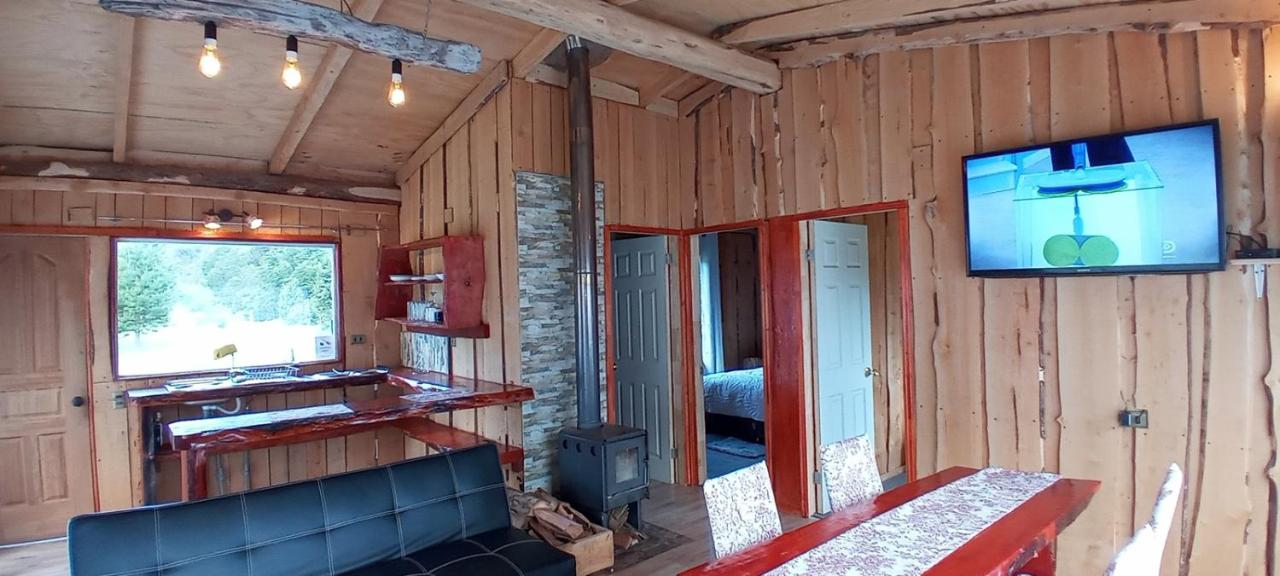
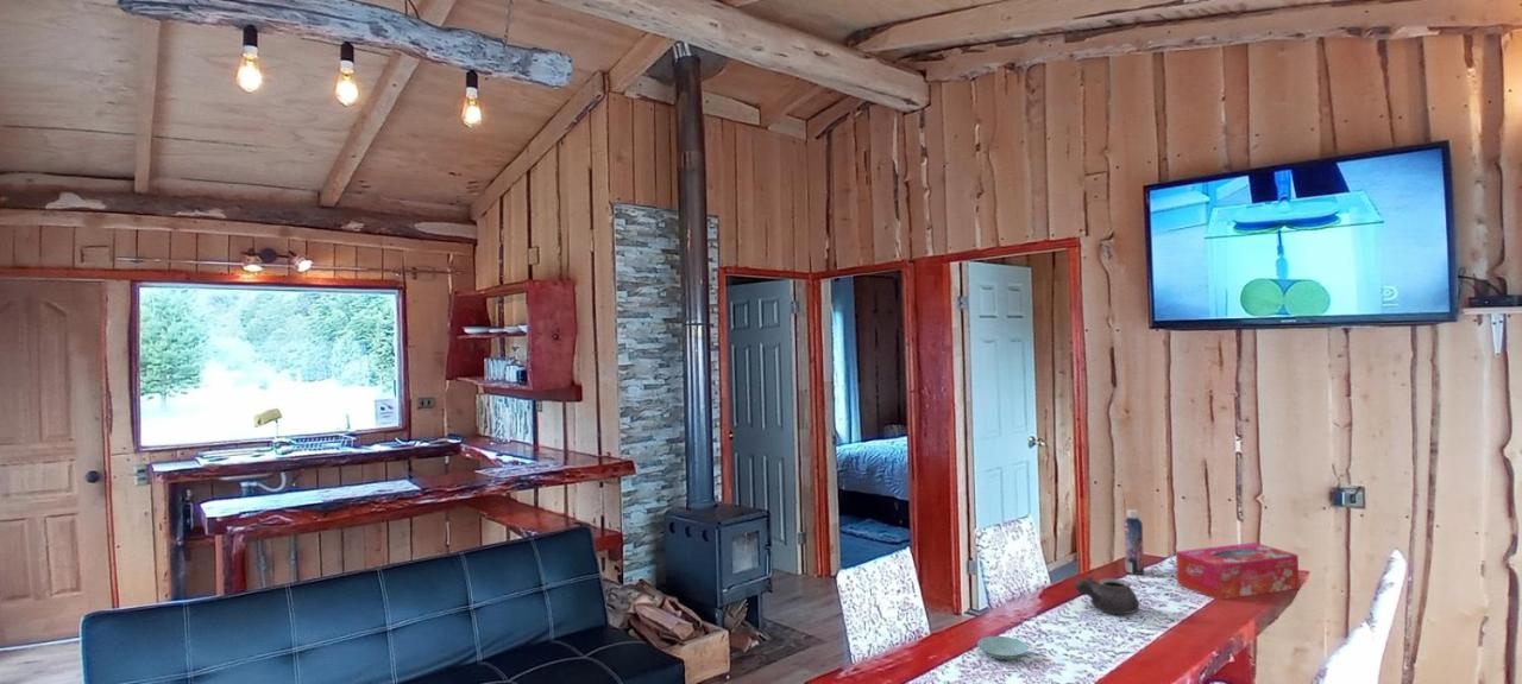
+ teapot [1074,574,1140,615]
+ bottle [1122,508,1145,576]
+ tissue box [1175,542,1301,601]
+ saucer [976,635,1030,661]
